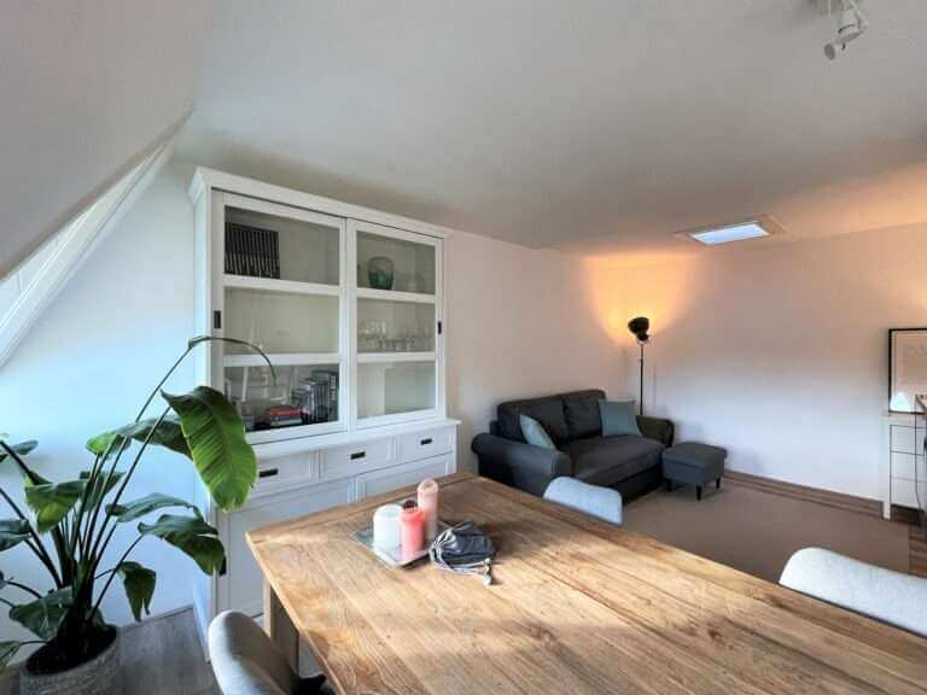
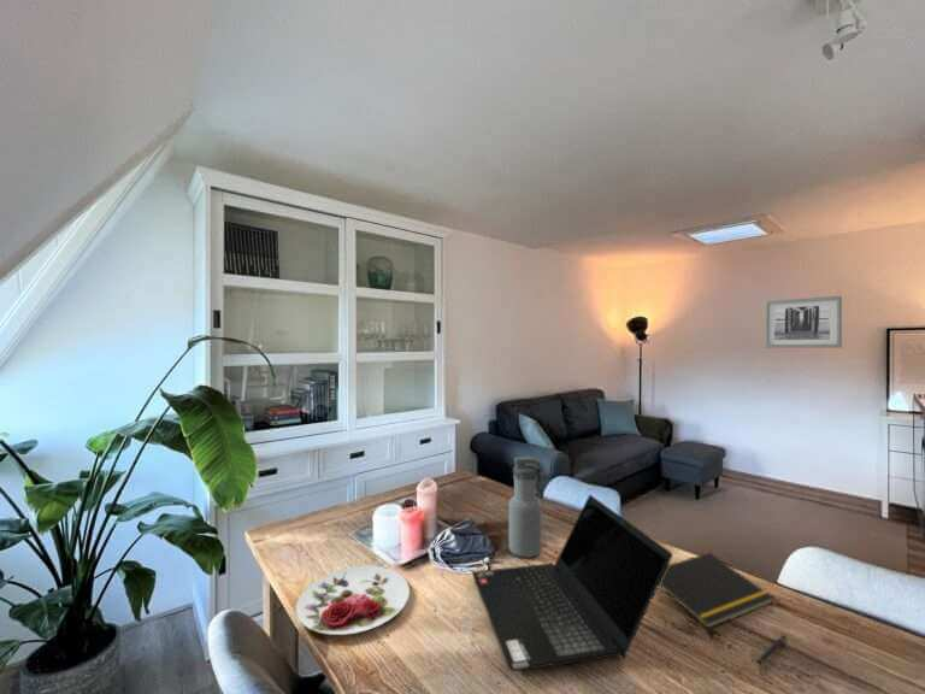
+ pen [755,634,788,666]
+ water bottle [508,455,544,559]
+ wall art [764,295,843,349]
+ notepad [659,552,774,630]
+ laptop computer [470,494,674,672]
+ plate [295,565,411,636]
